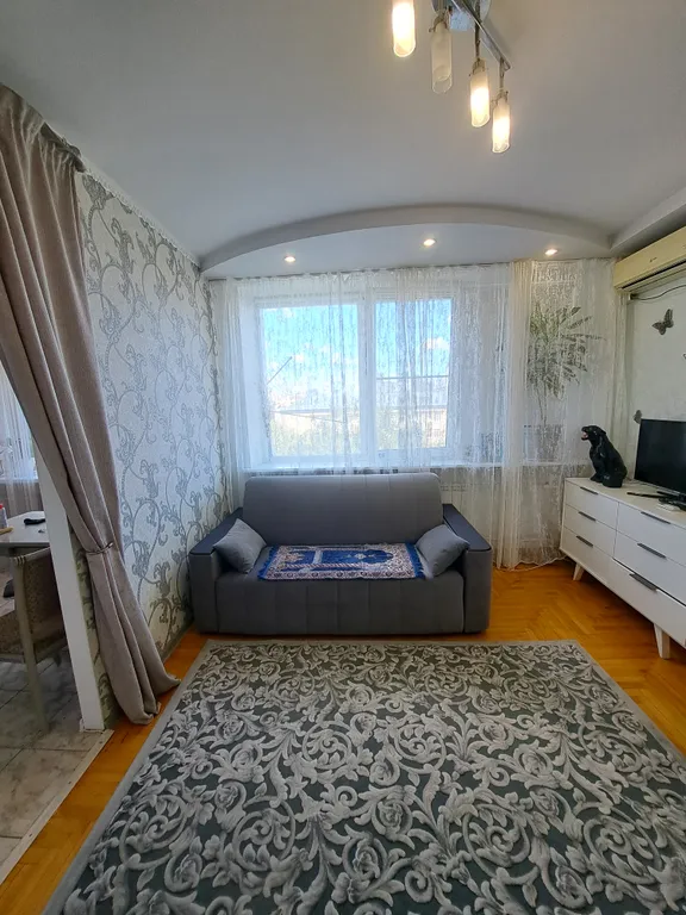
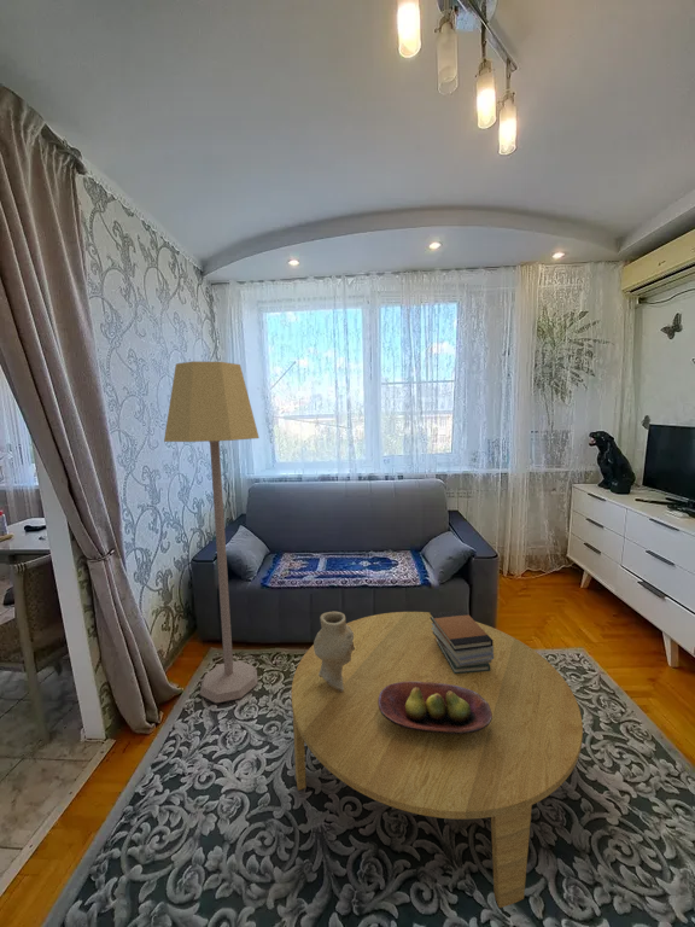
+ book stack [430,608,493,674]
+ fruit bowl [378,682,492,734]
+ lamp [163,360,261,704]
+ decorative vase [313,611,355,692]
+ coffee table [291,611,584,909]
